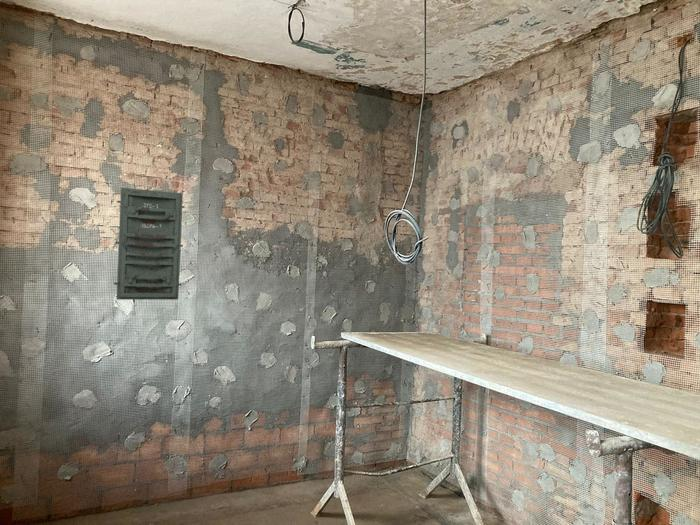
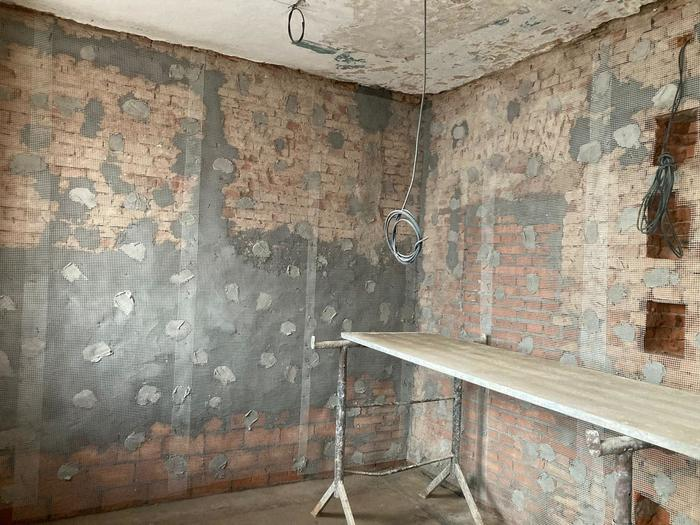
- door [113,187,186,301]
